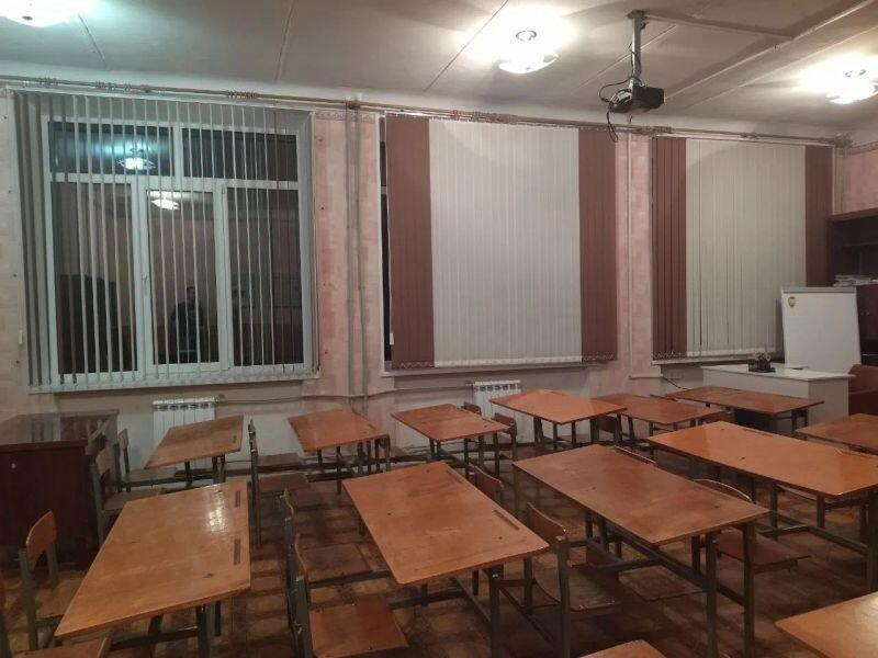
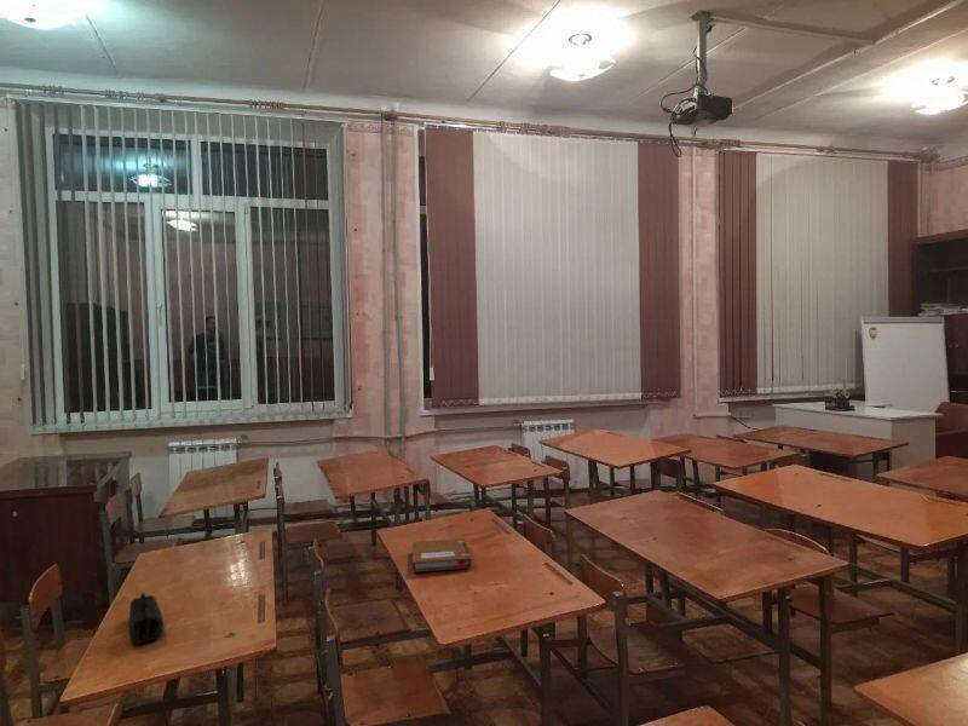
+ pencil case [127,592,165,645]
+ notebook [411,537,472,574]
